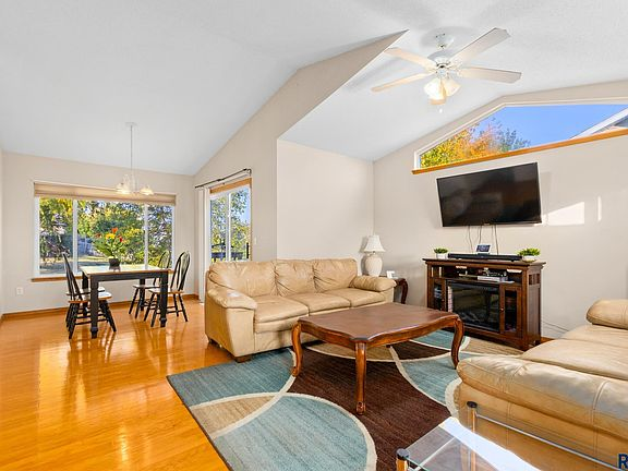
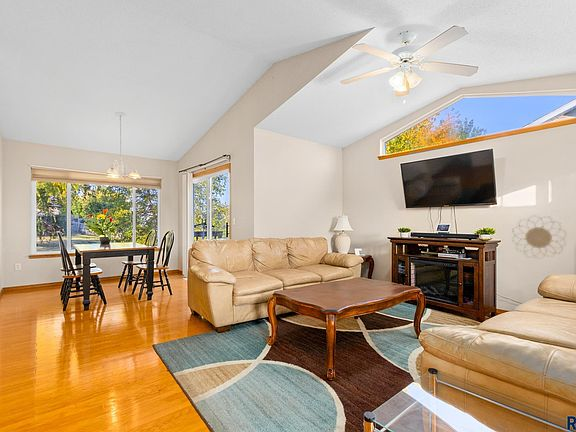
+ decorative wall piece [511,214,568,260]
